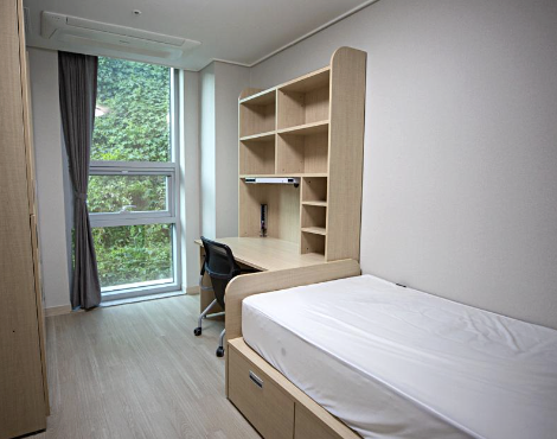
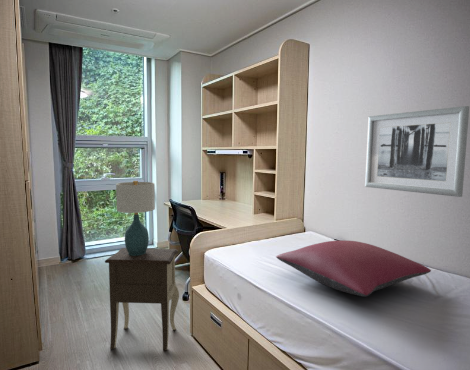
+ pillow [275,240,432,297]
+ nightstand [104,247,180,351]
+ wall art [364,105,470,198]
+ table lamp [115,180,156,256]
